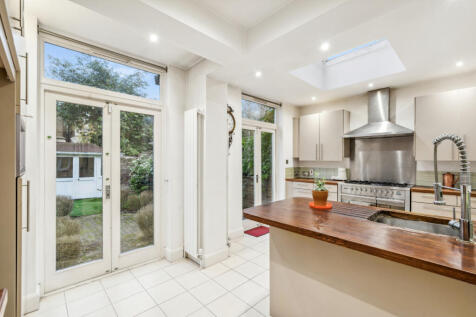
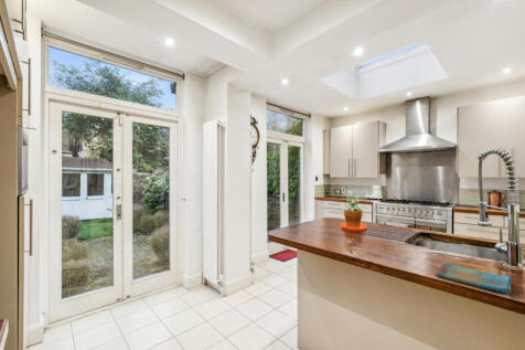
+ dish towel [435,262,513,295]
